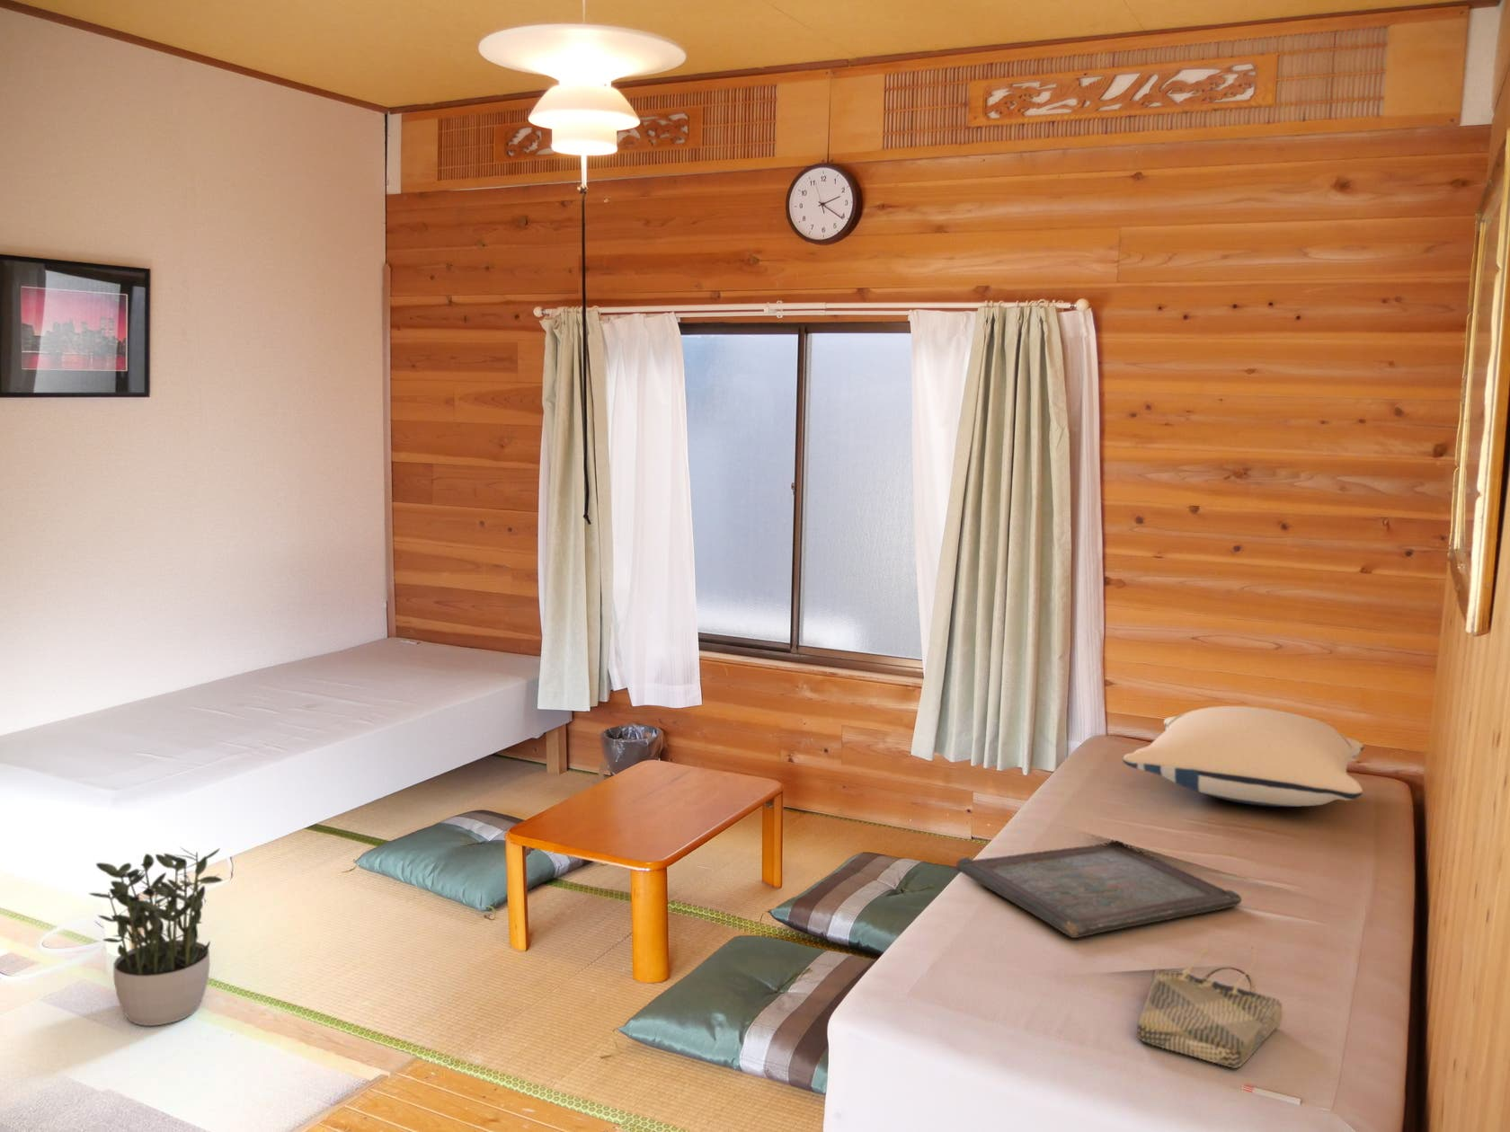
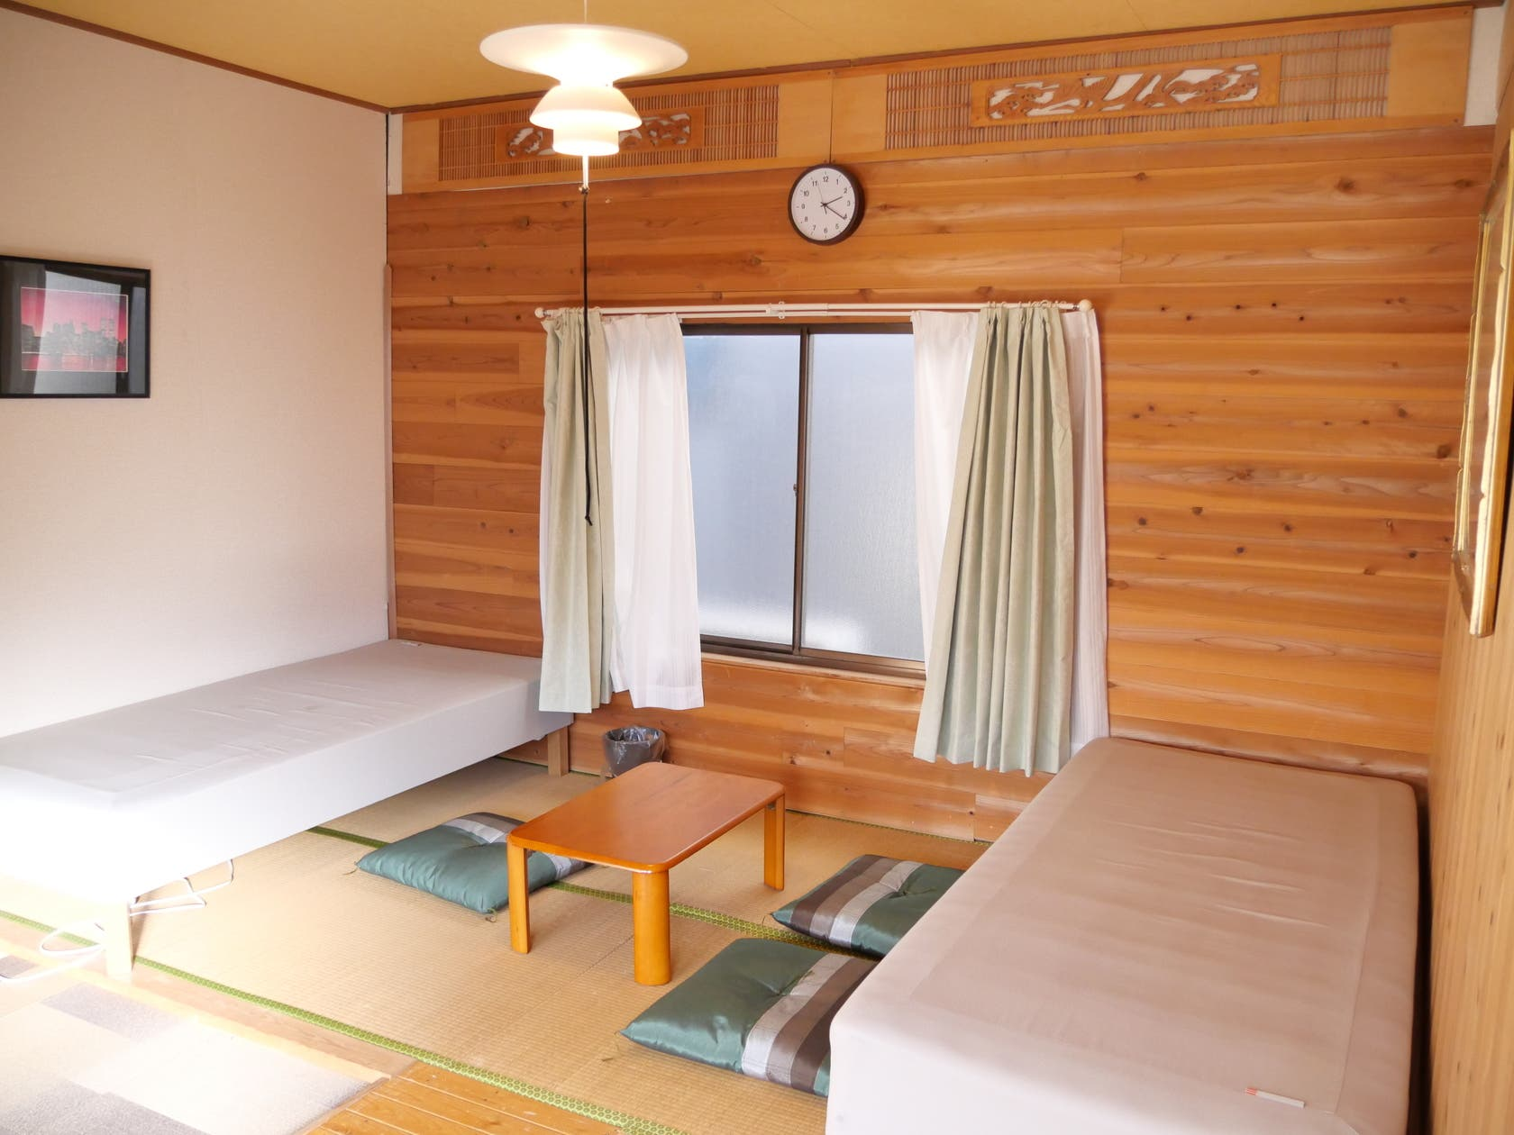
- pillow [1121,705,1365,807]
- serving tray [955,839,1242,939]
- potted plant [88,847,224,1027]
- tote bag [1137,935,1284,1069]
